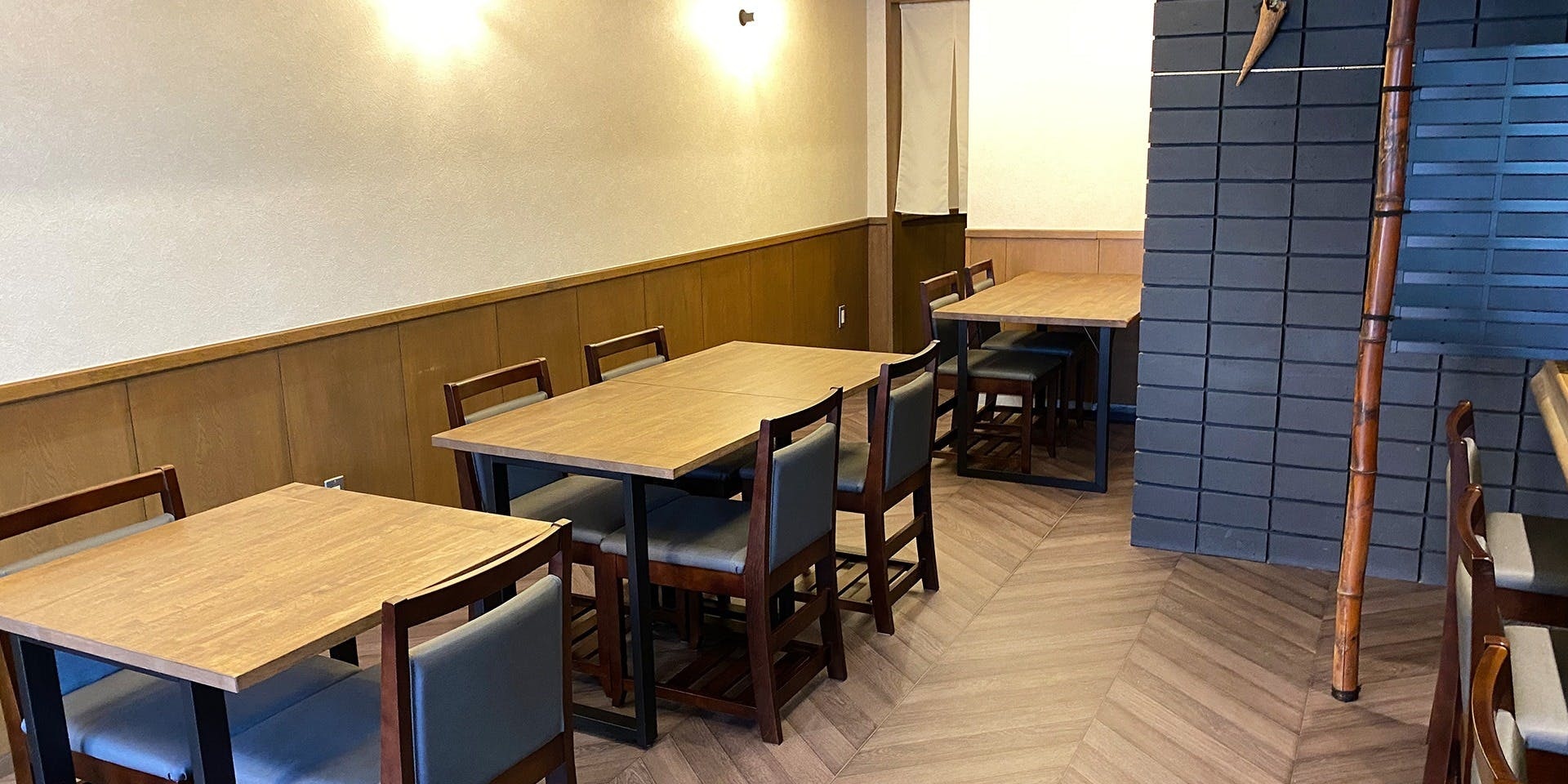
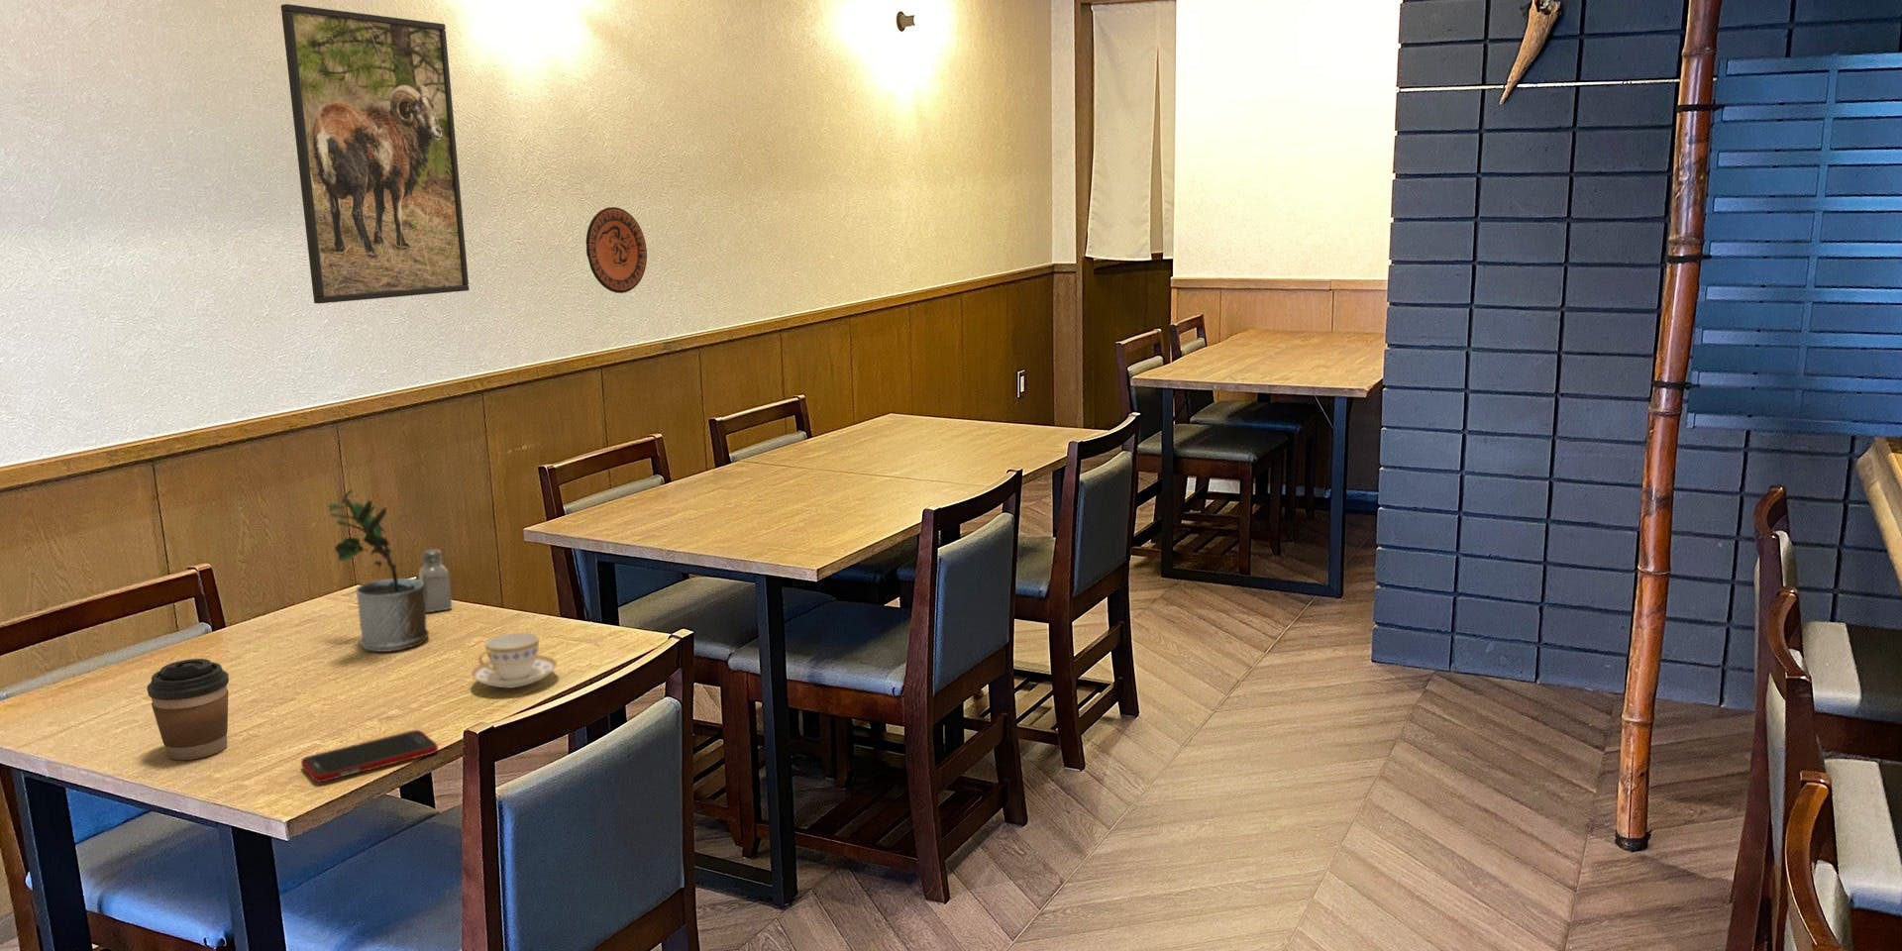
+ saltshaker [418,548,452,614]
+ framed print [280,2,469,304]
+ coffee cup [146,657,229,761]
+ cell phone [300,729,439,784]
+ teacup [468,632,559,689]
+ decorative plate [586,206,648,295]
+ potted plant [326,489,429,653]
